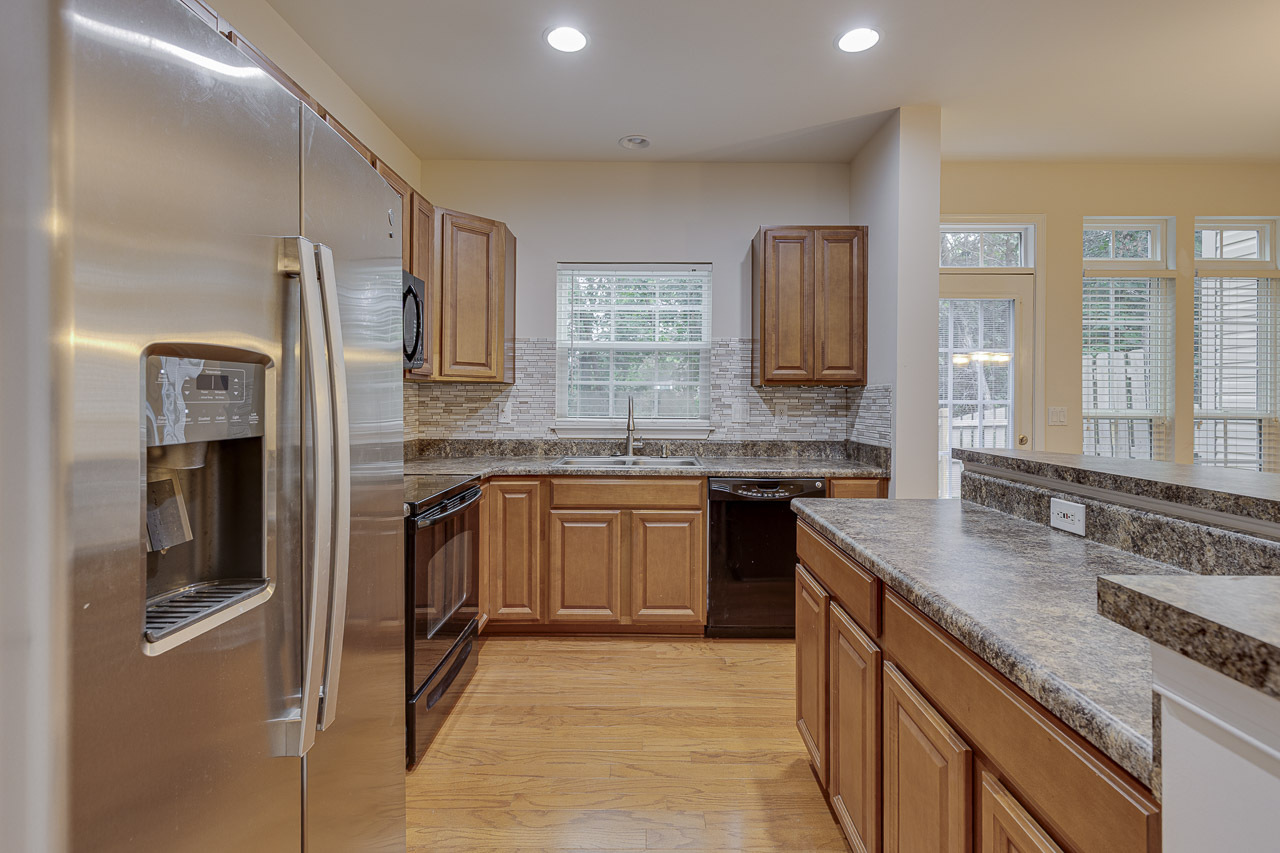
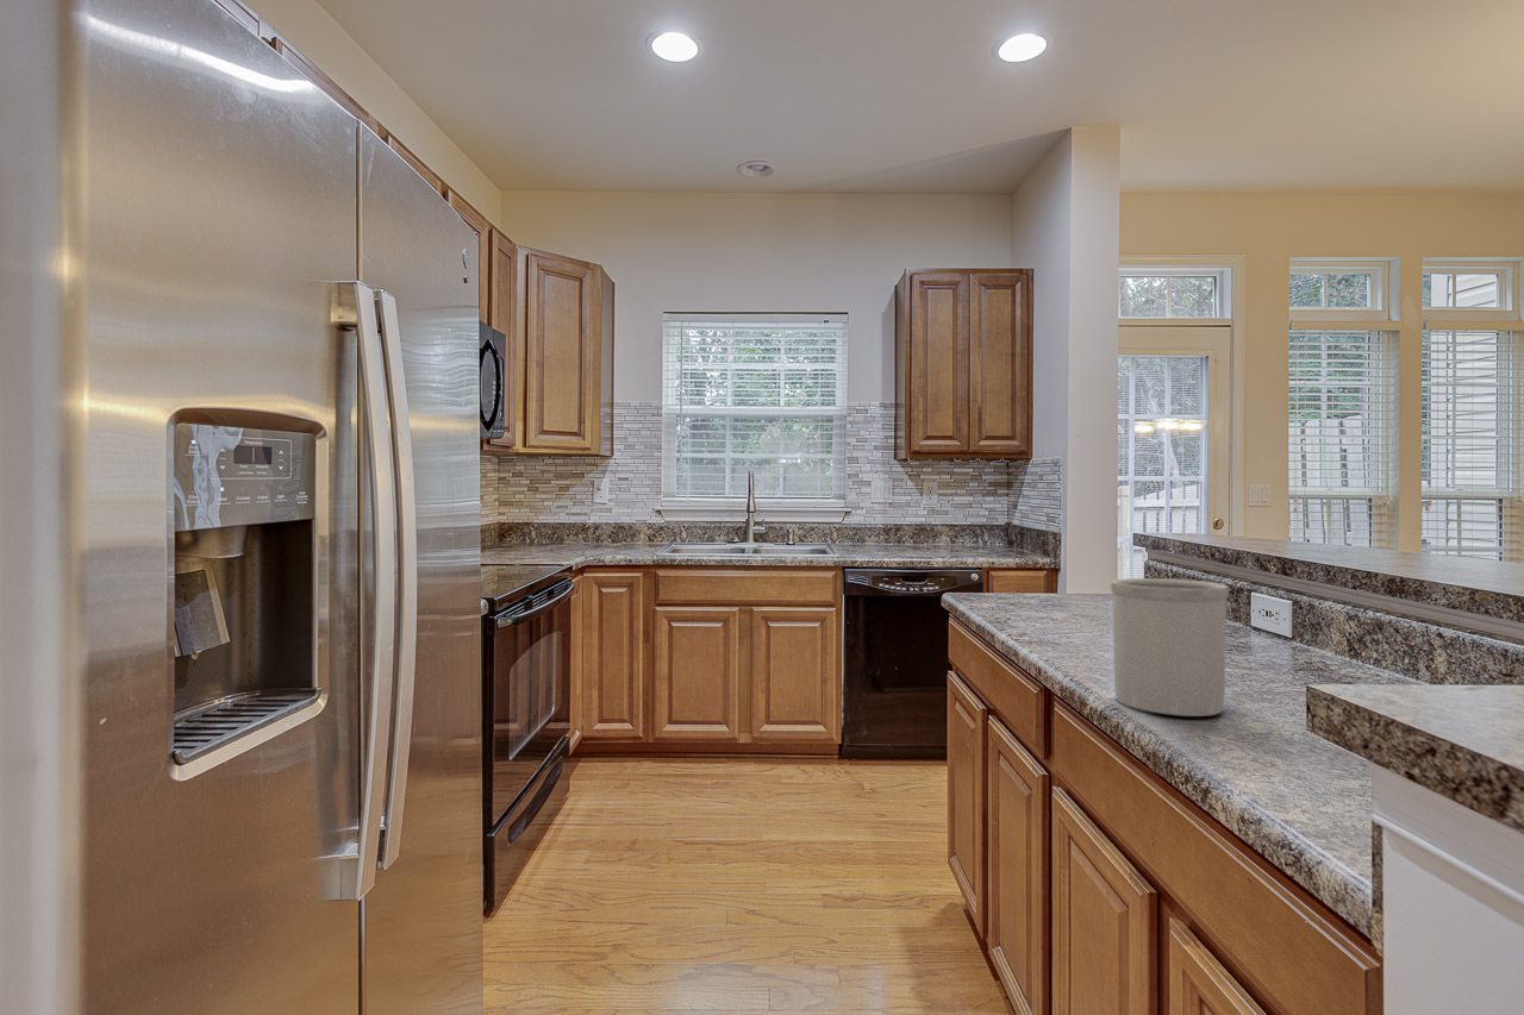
+ utensil holder [1110,577,1230,718]
